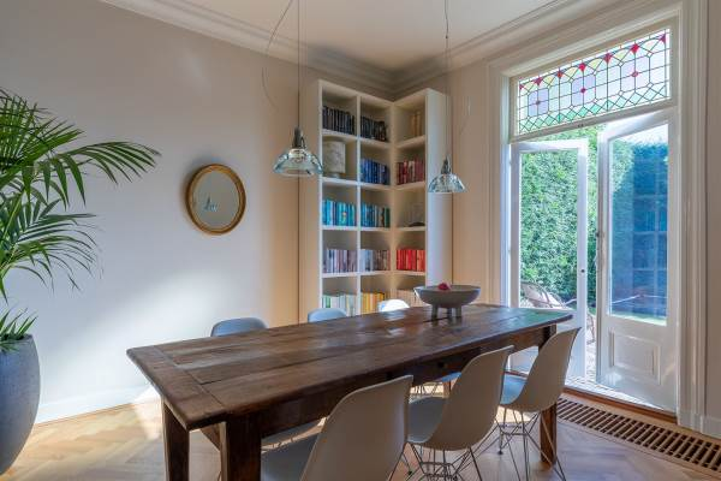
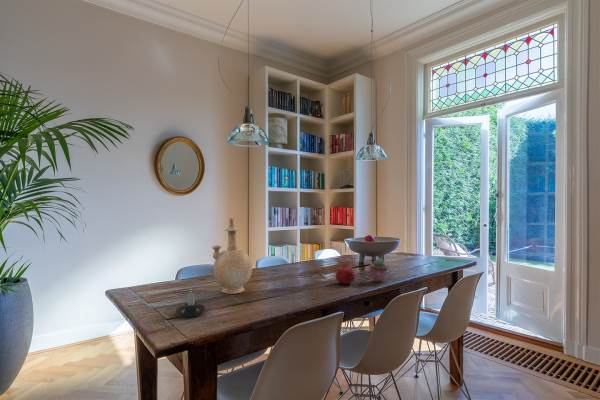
+ potted succulent [369,258,388,283]
+ vase [211,217,253,295]
+ candle [175,287,207,318]
+ fruit [335,264,356,285]
